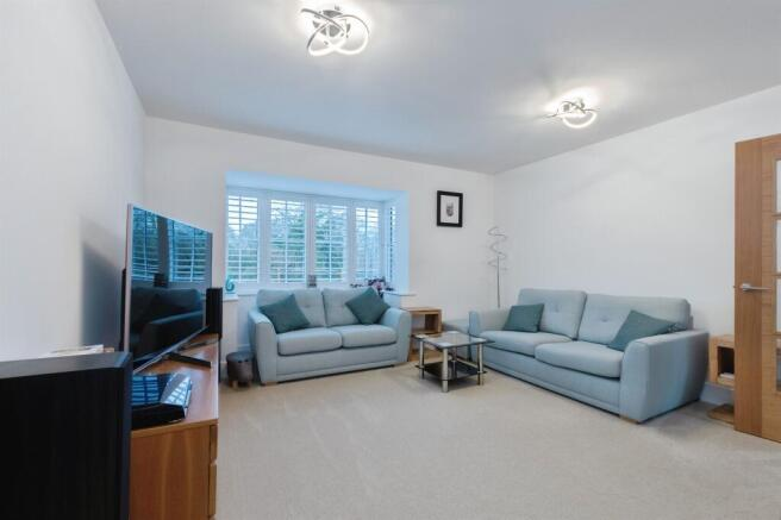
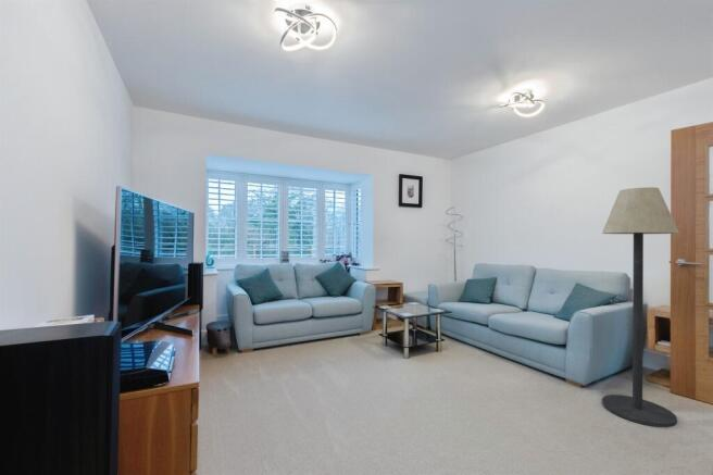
+ floor lamp [601,186,680,428]
